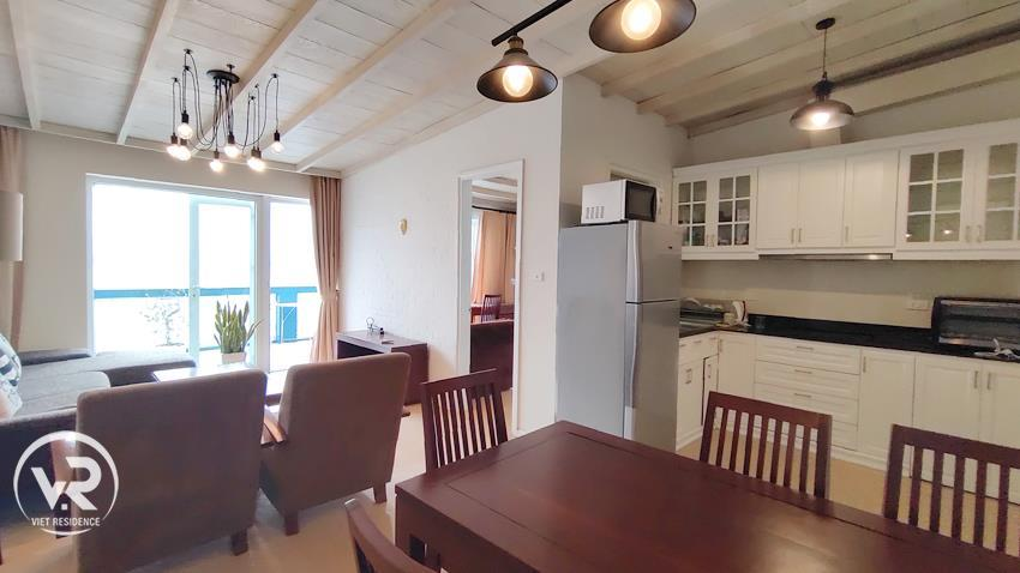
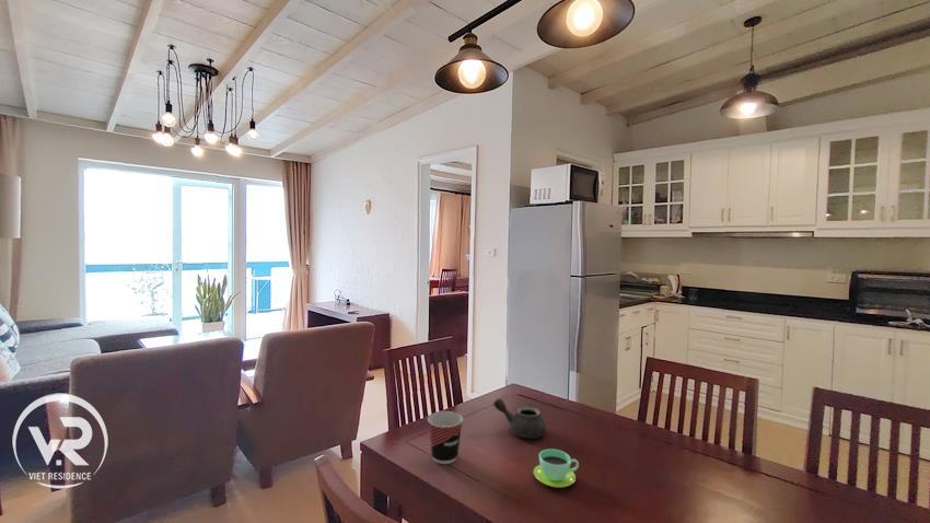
+ teapot [492,397,547,439]
+ cup [533,448,580,489]
+ cup [427,410,464,465]
